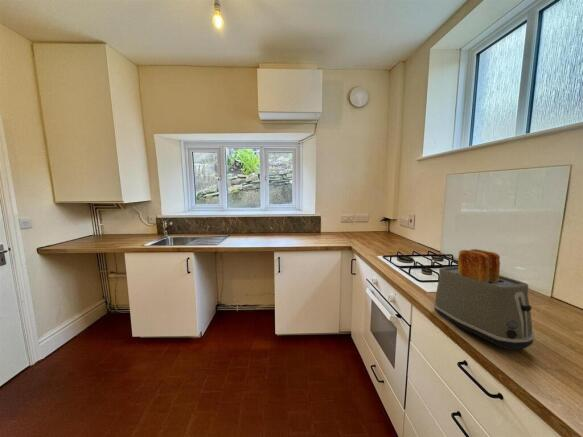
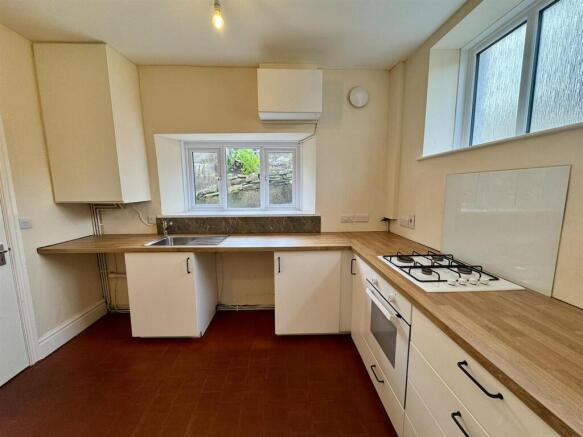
- toaster [433,248,535,351]
